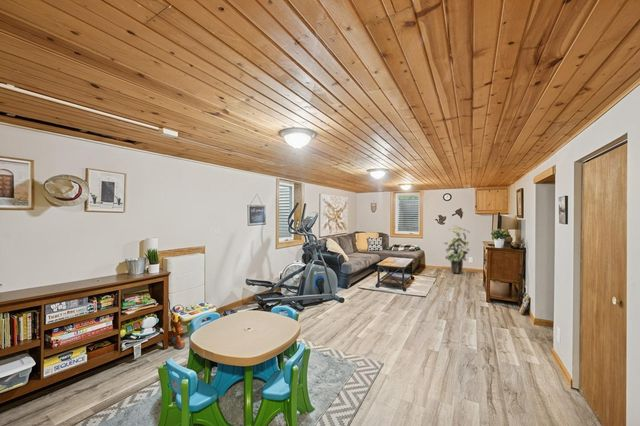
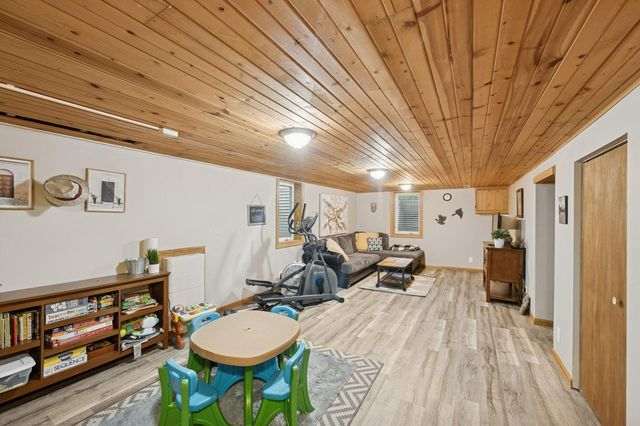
- indoor plant [443,224,471,274]
